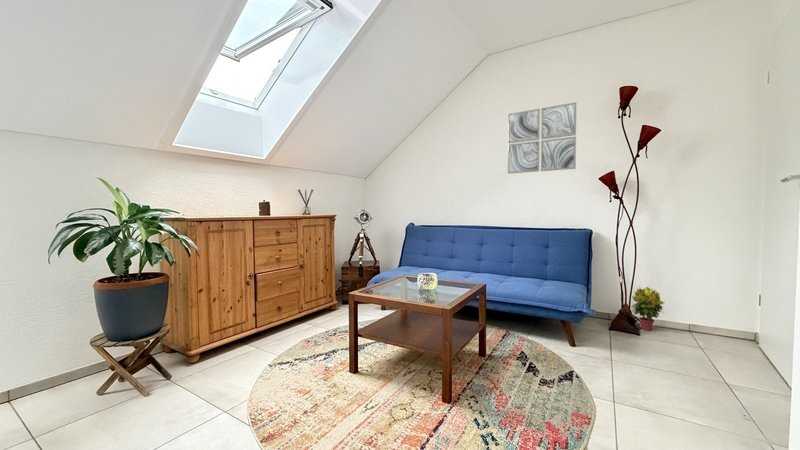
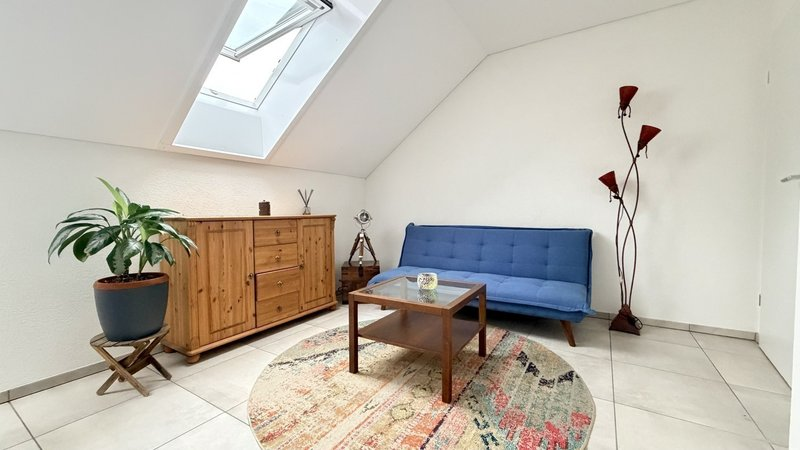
- potted plant [631,286,666,332]
- wall art [507,101,578,175]
